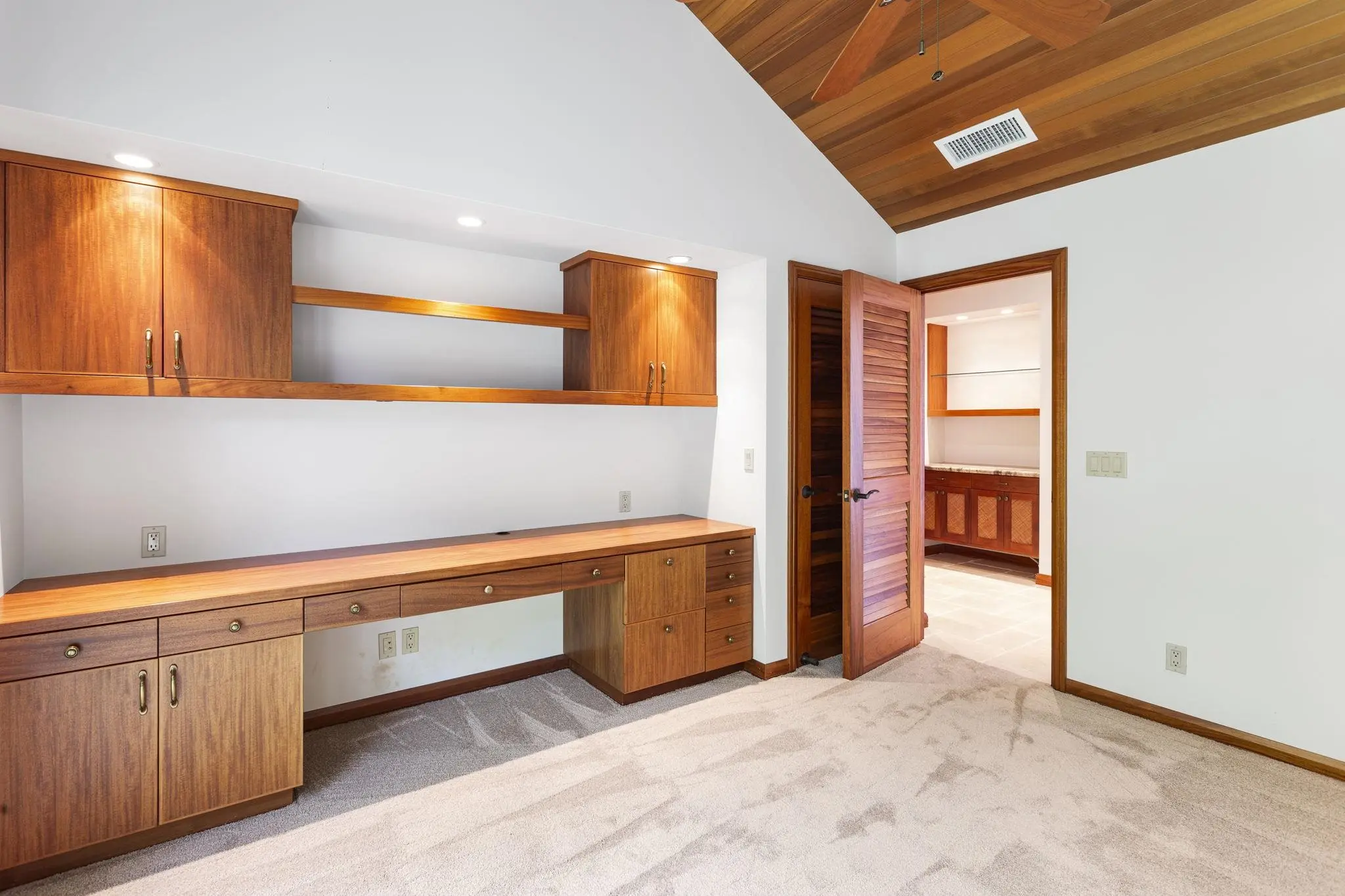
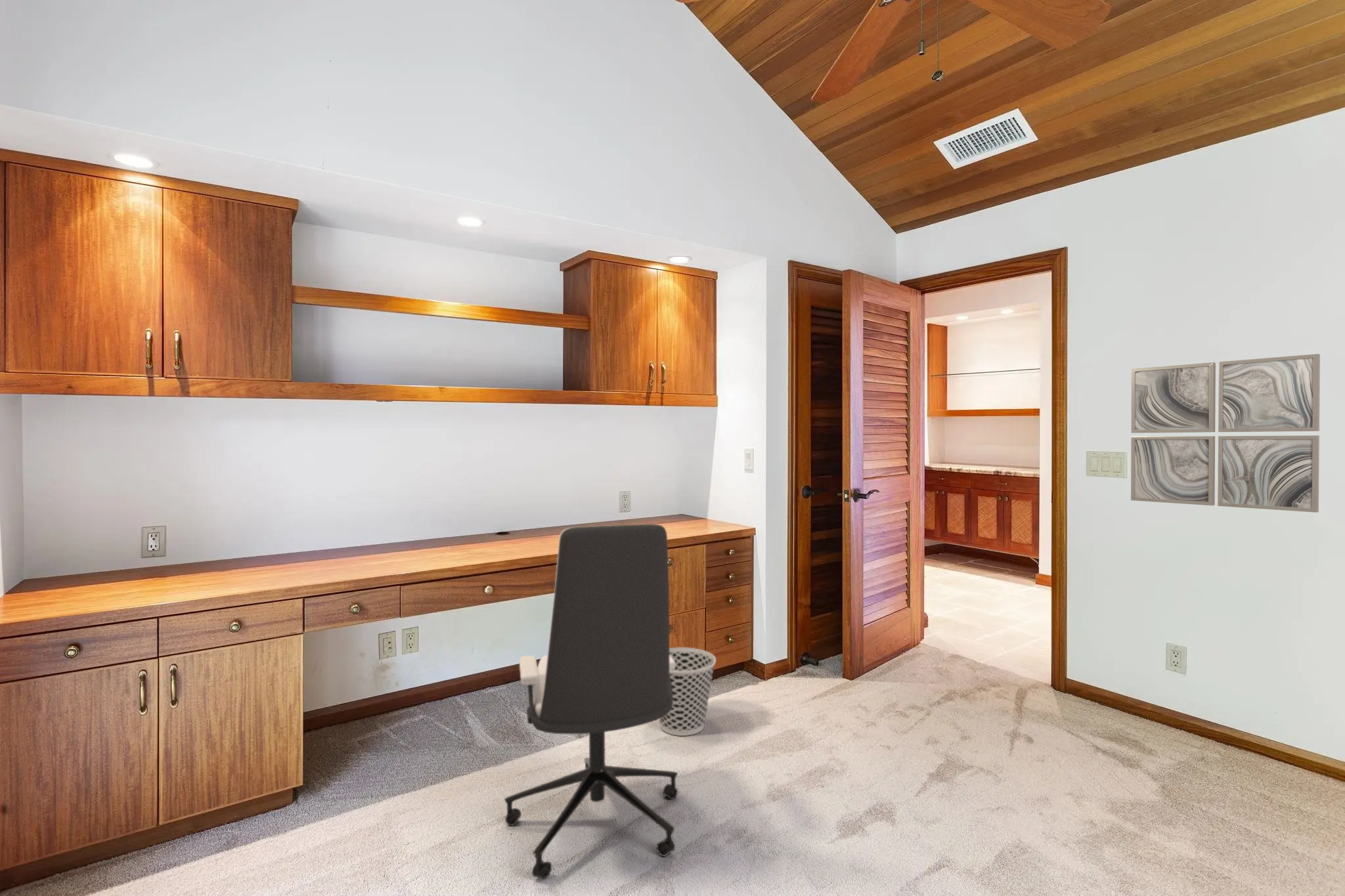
+ office chair [504,523,678,880]
+ wall art [1130,353,1321,513]
+ wastebasket [659,647,717,736]
